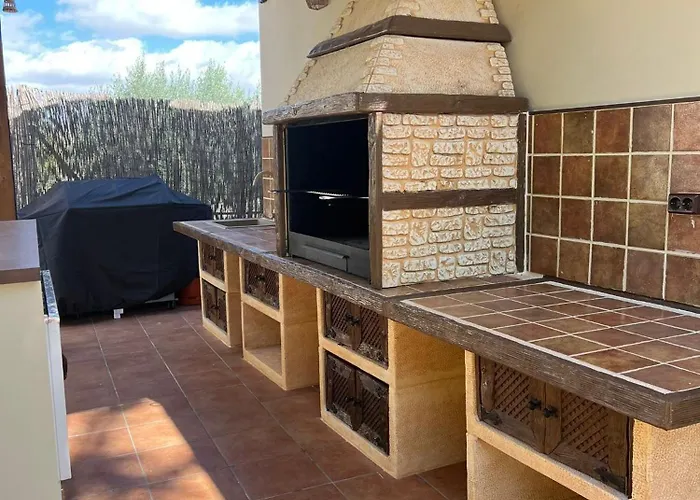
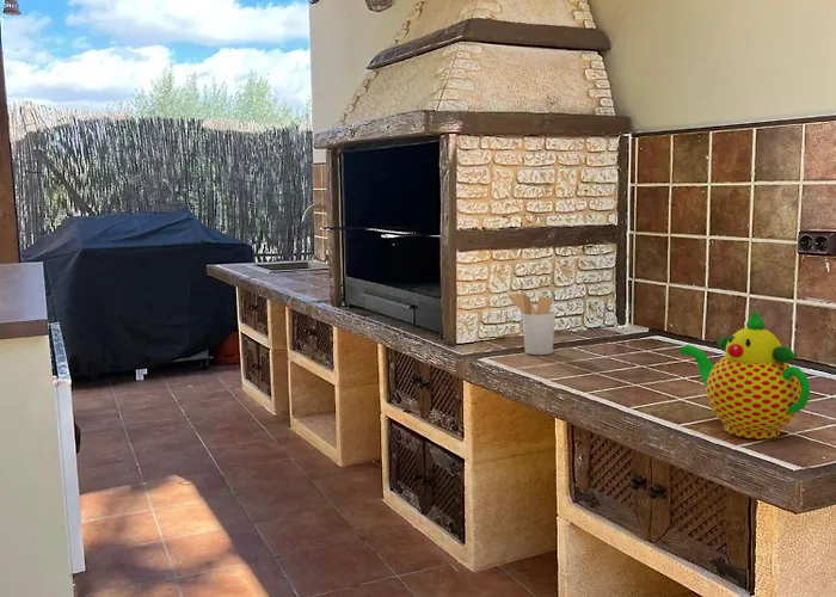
+ teapot [680,308,811,439]
+ utensil holder [506,291,557,356]
